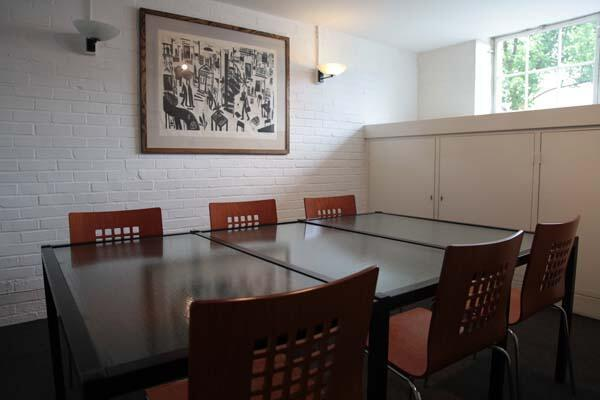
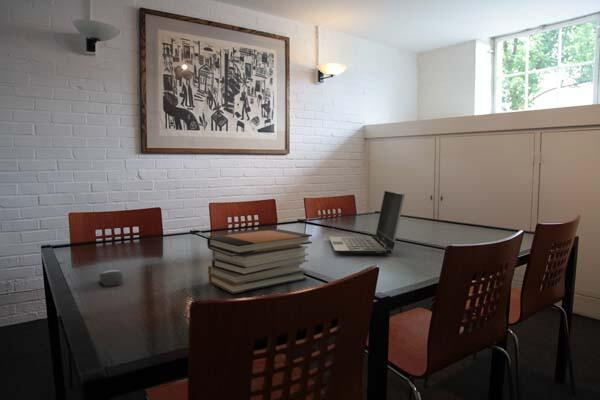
+ computer mouse [98,269,124,288]
+ book stack [206,228,313,295]
+ laptop computer [328,189,406,255]
